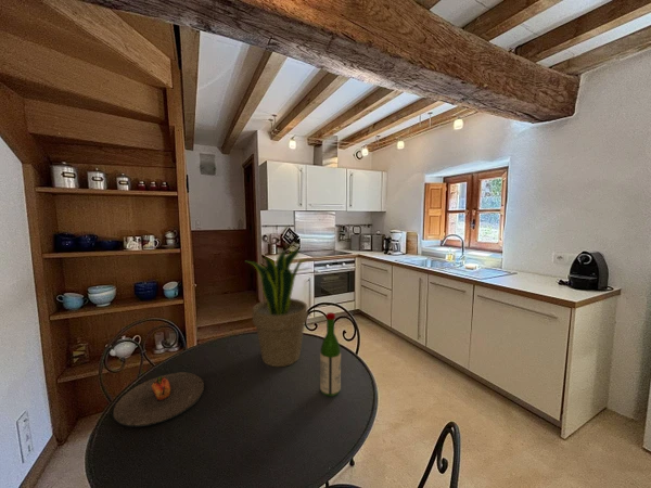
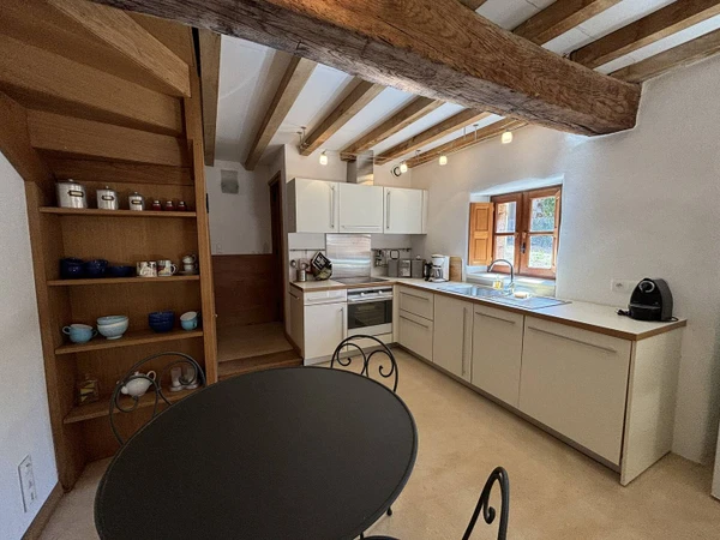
- wine bottle [319,311,342,398]
- plate [112,371,205,427]
- potted plant [245,248,314,368]
